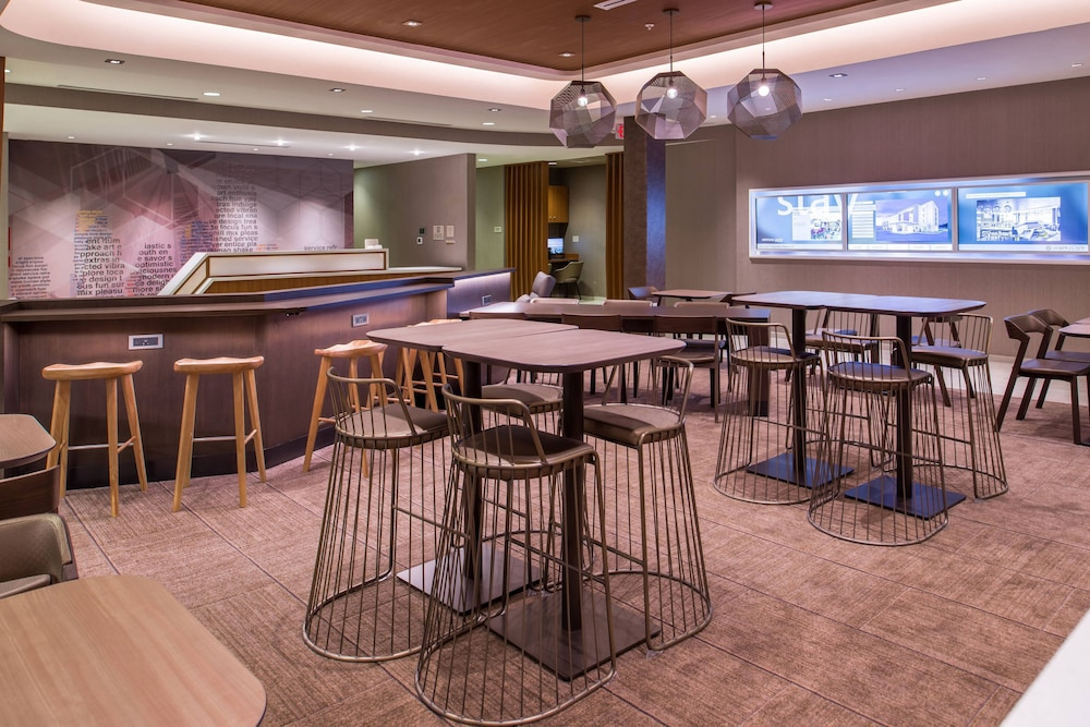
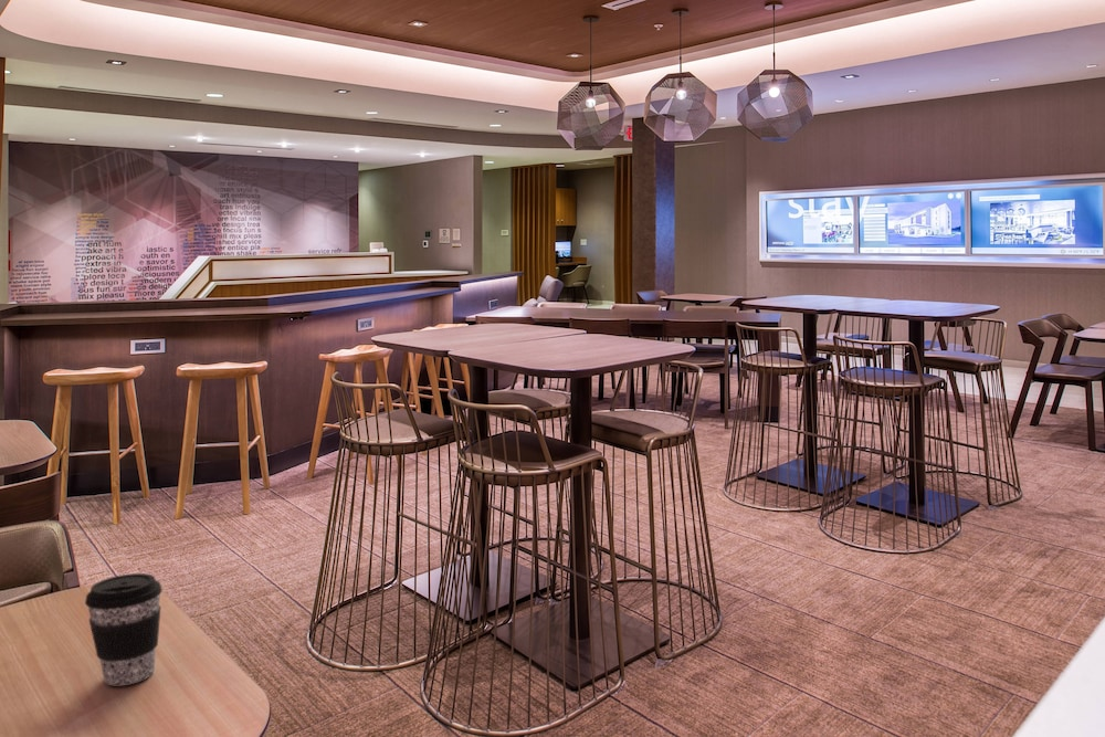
+ coffee cup [84,572,164,686]
